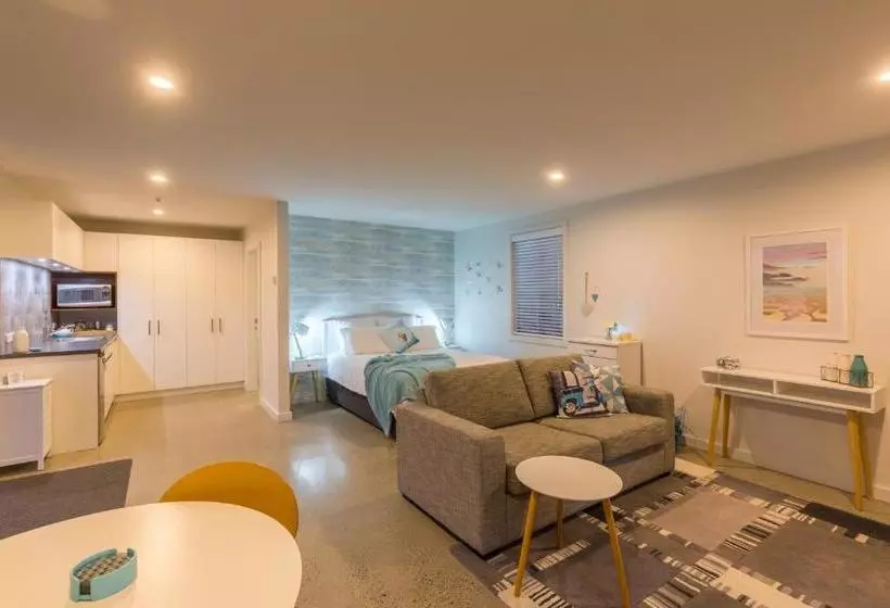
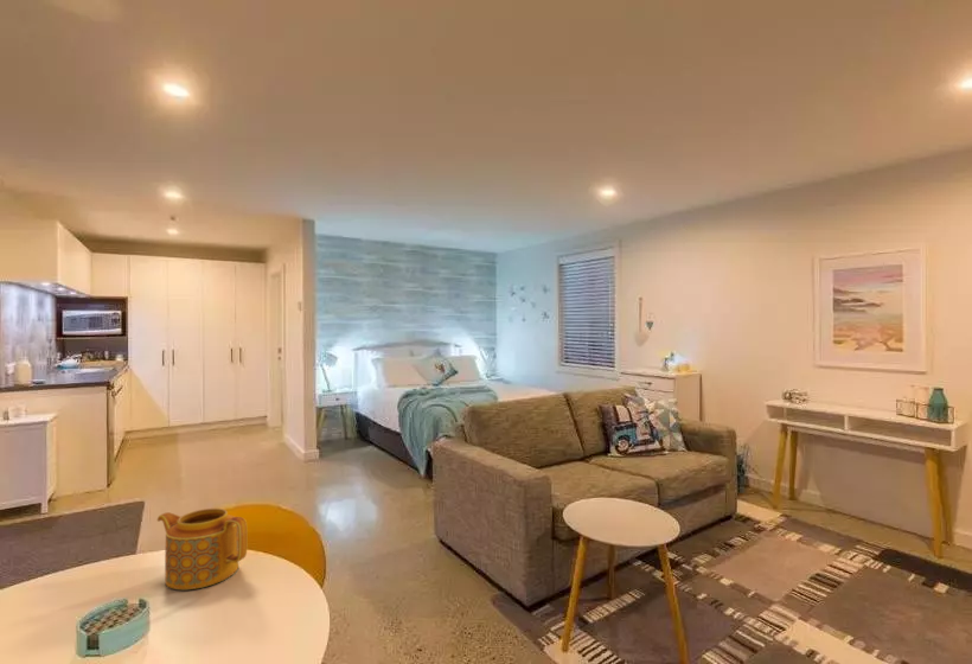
+ teapot [156,507,249,590]
